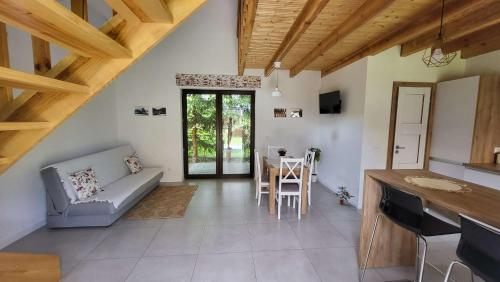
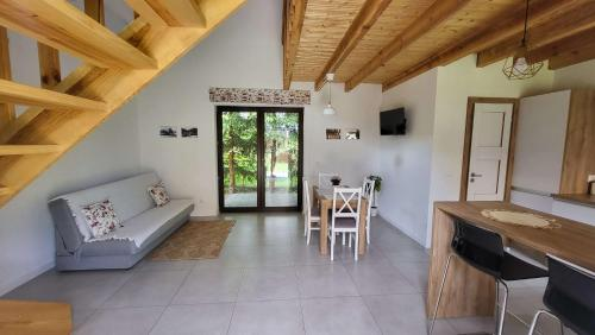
- potted plant [335,186,355,206]
